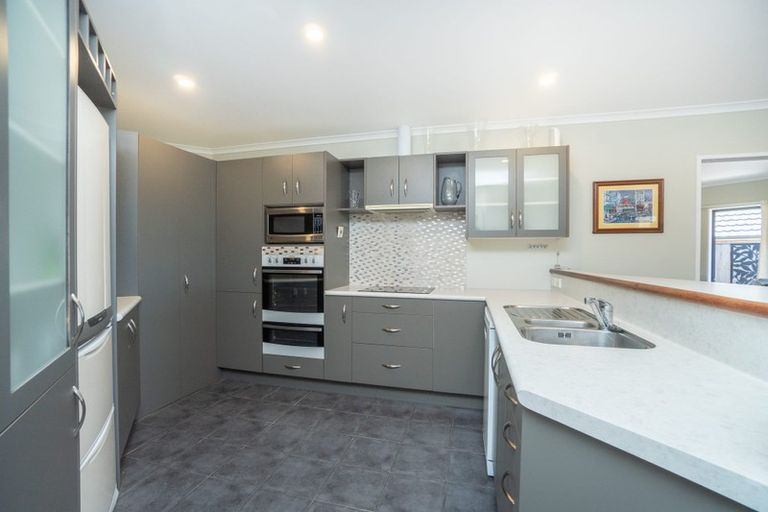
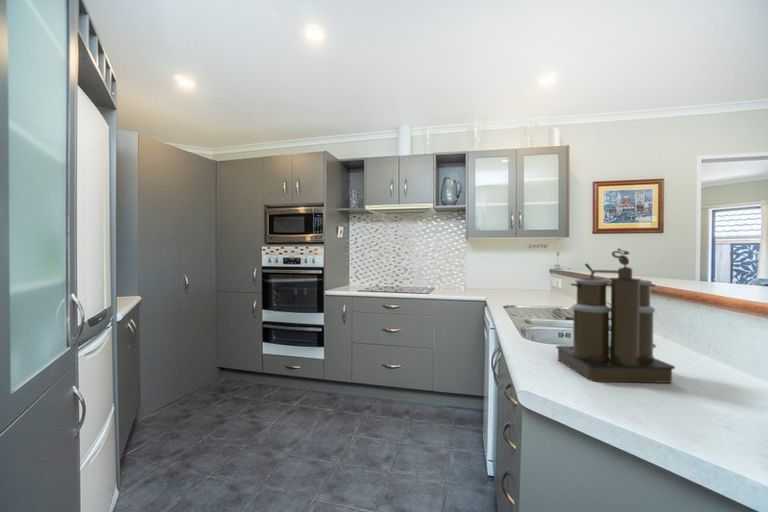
+ coffee maker [555,247,676,384]
